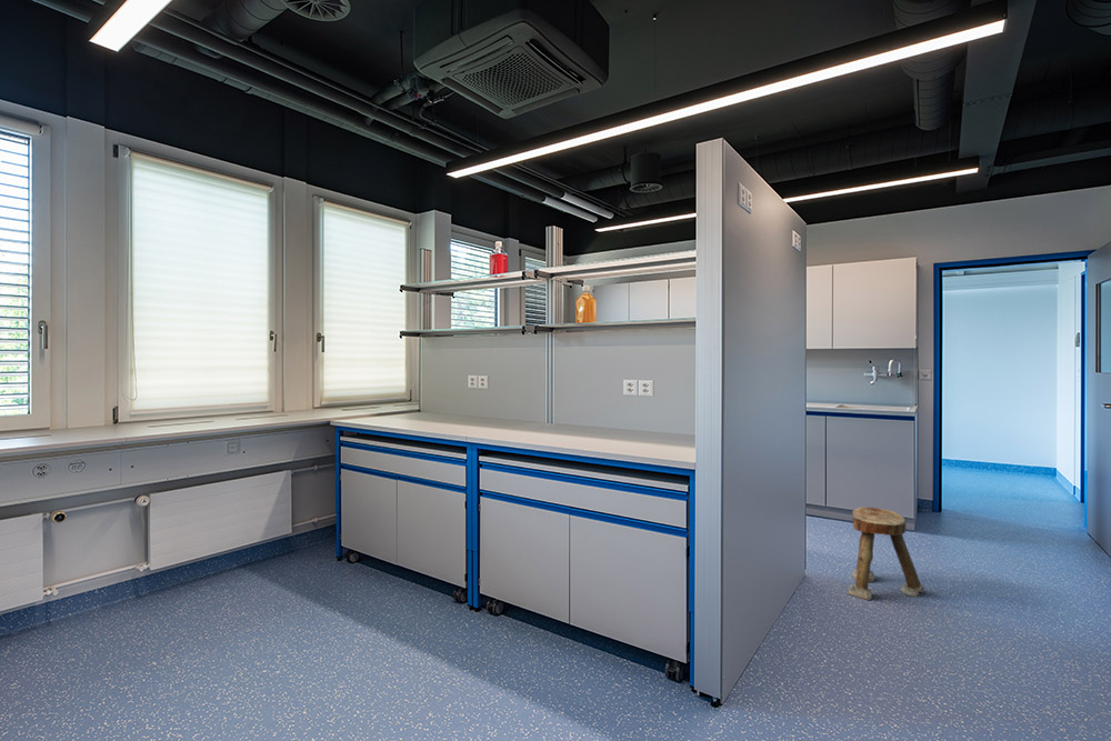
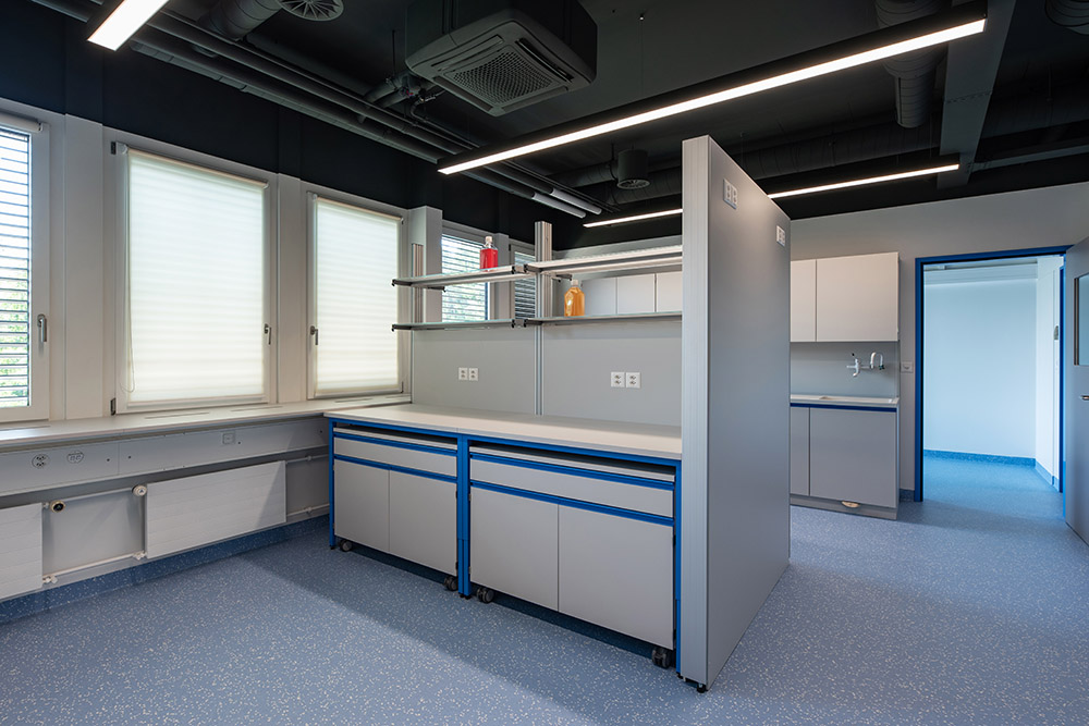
- stool [847,505,925,601]
